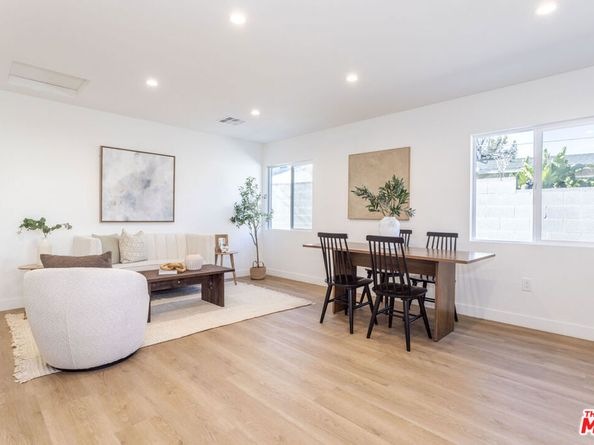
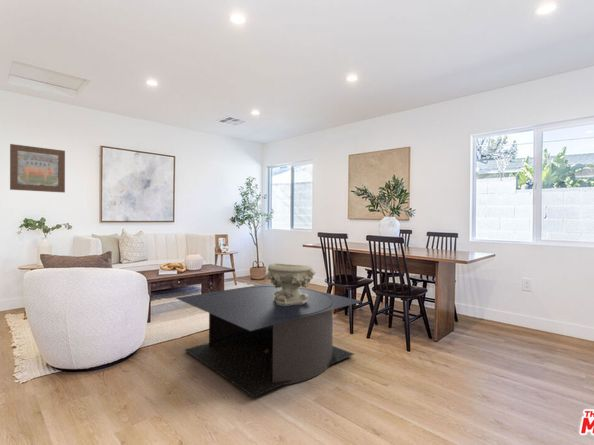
+ decorative bowl [266,262,316,305]
+ wall art [9,143,66,193]
+ coffee table [175,282,364,398]
